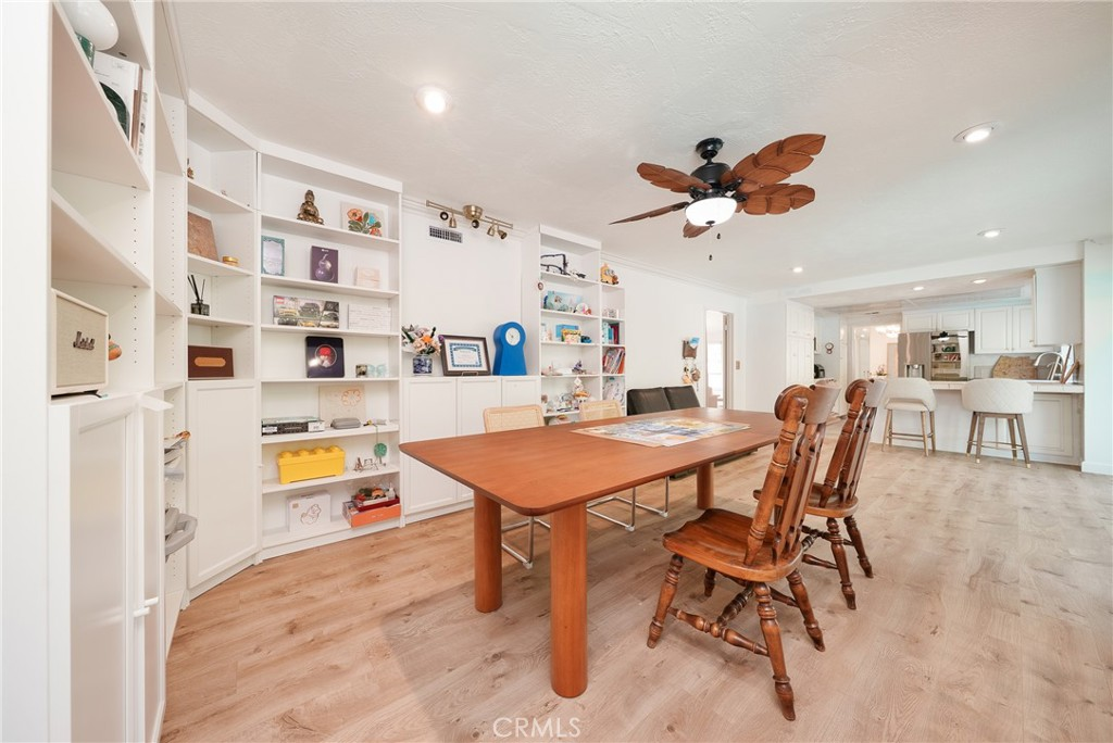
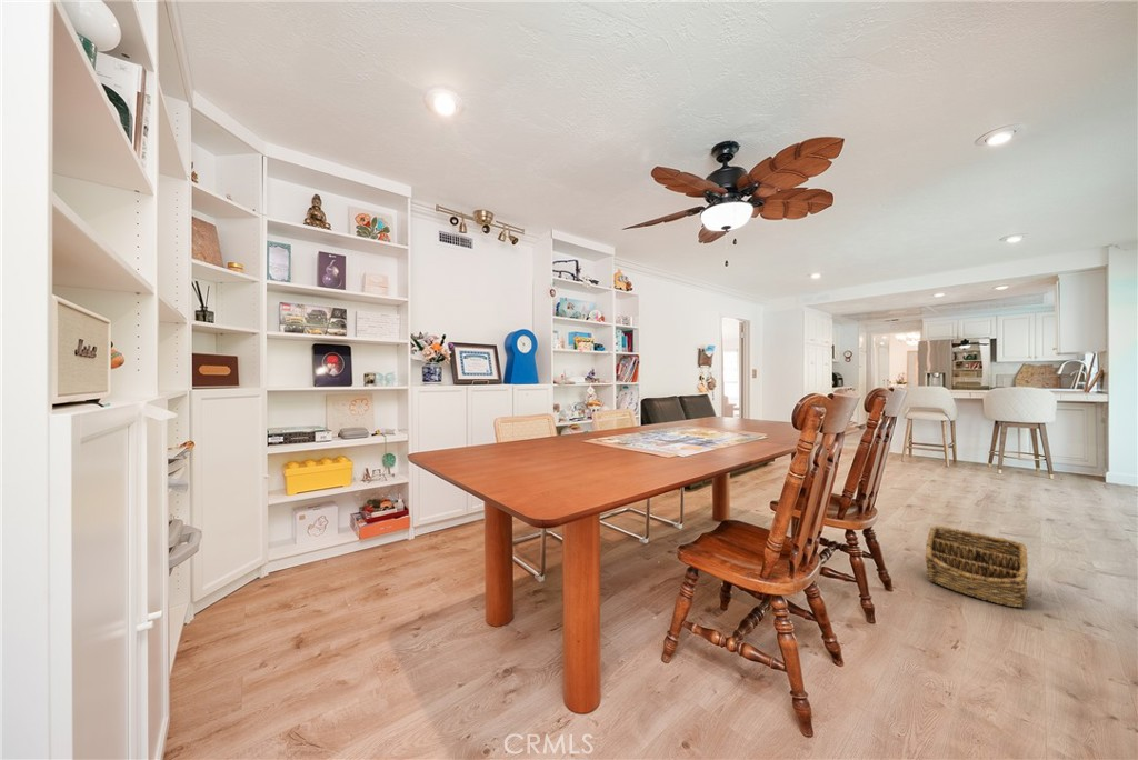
+ basket [924,524,1029,609]
